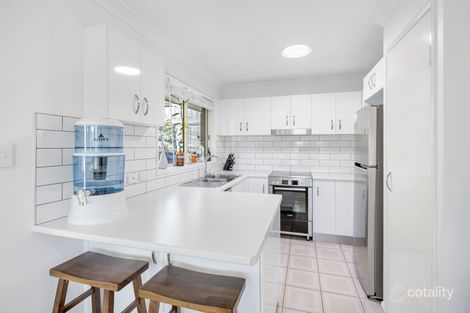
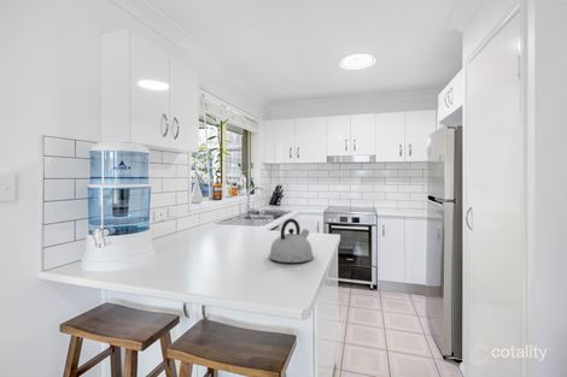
+ kettle [268,218,315,264]
